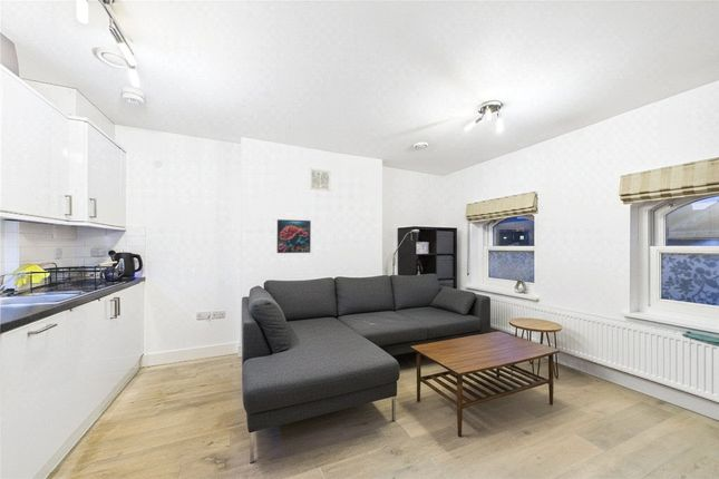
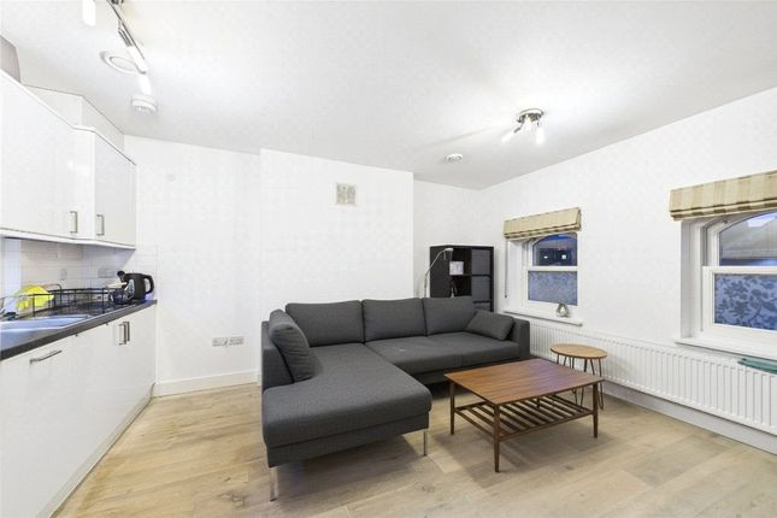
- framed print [276,218,312,254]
